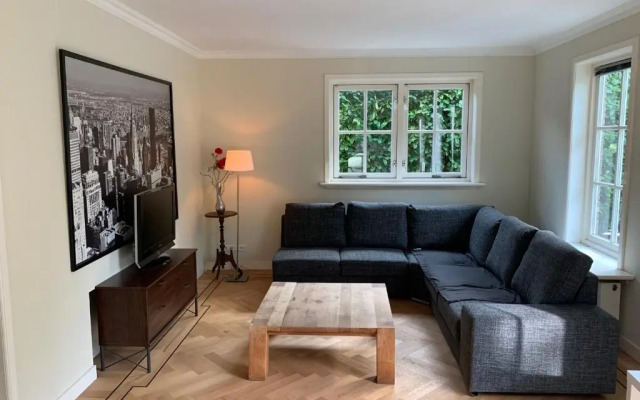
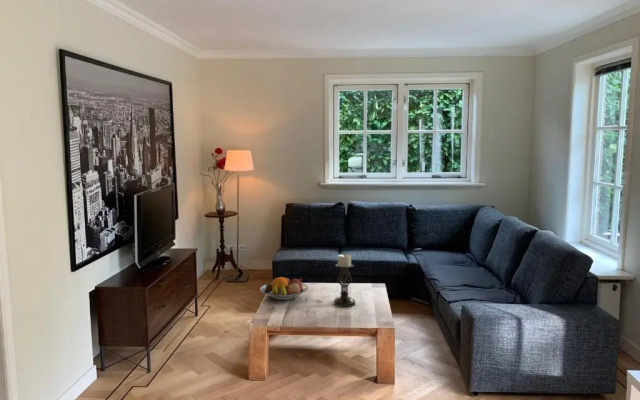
+ candle holder [333,252,356,308]
+ fruit bowl [259,276,310,301]
